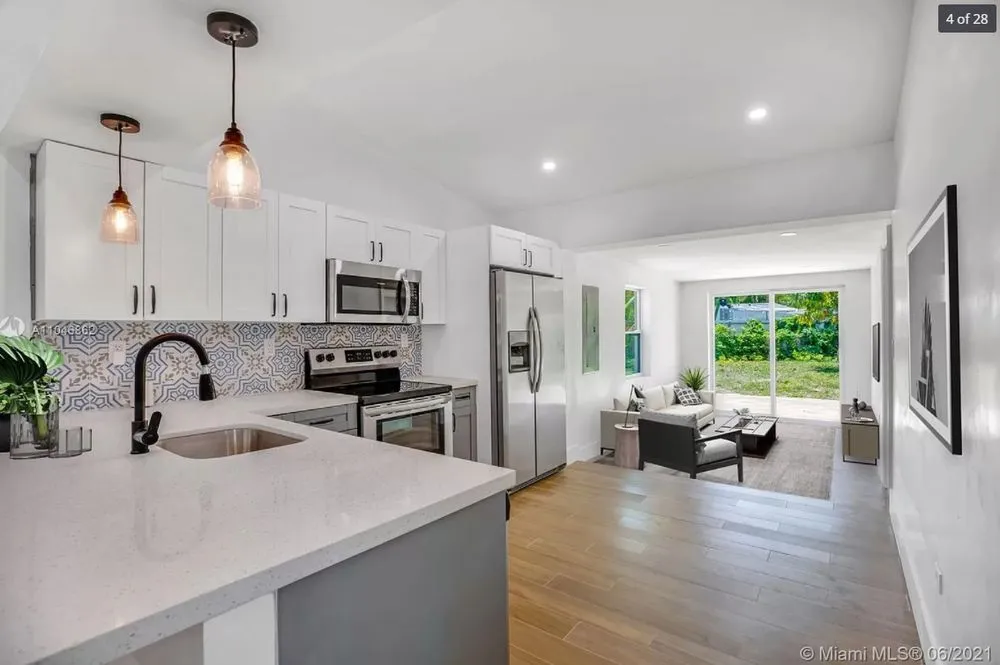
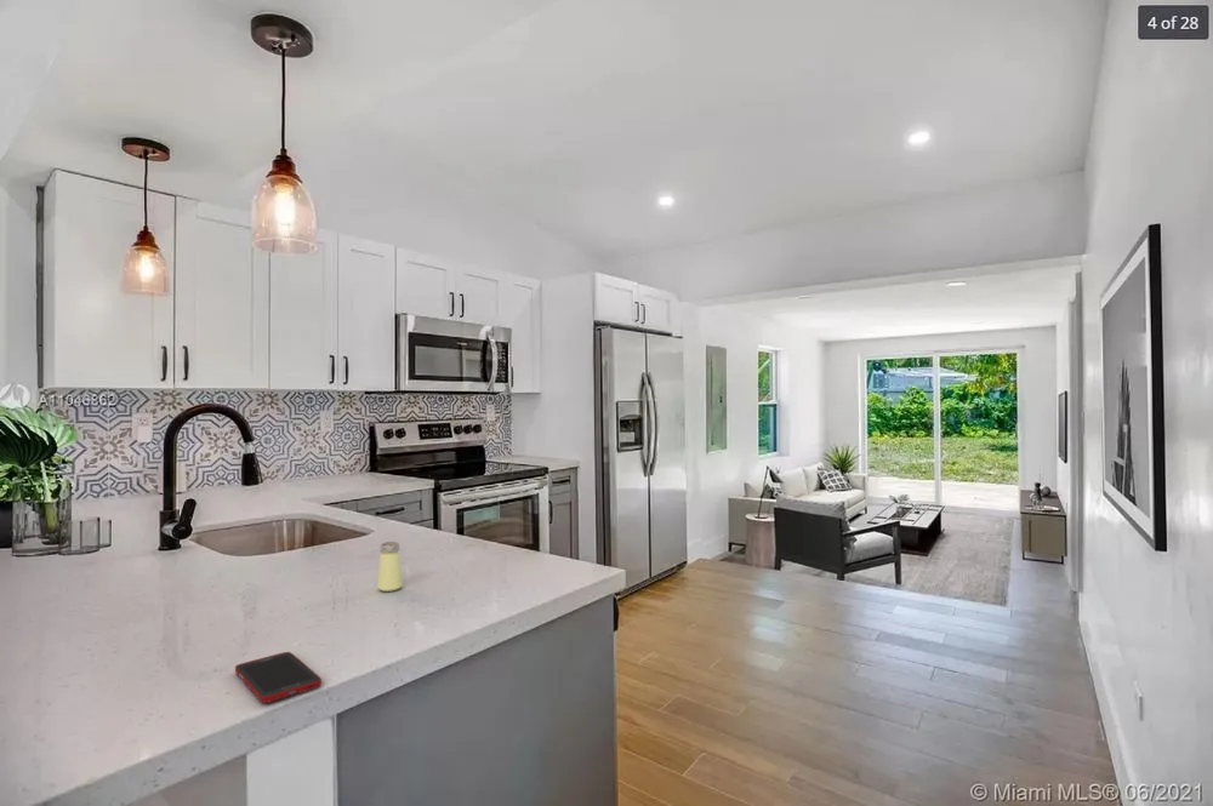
+ saltshaker [376,541,404,593]
+ cell phone [234,651,323,704]
